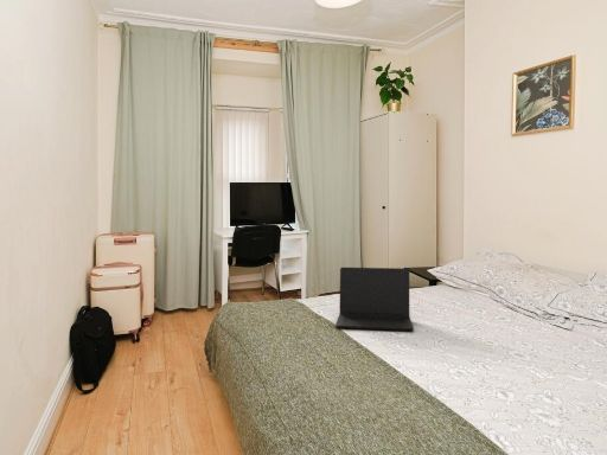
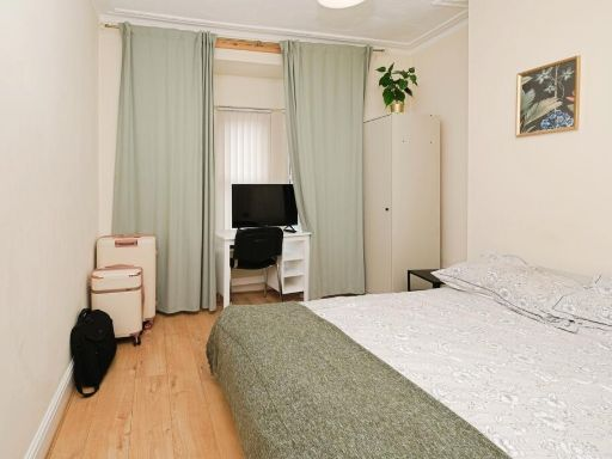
- laptop [334,267,415,332]
